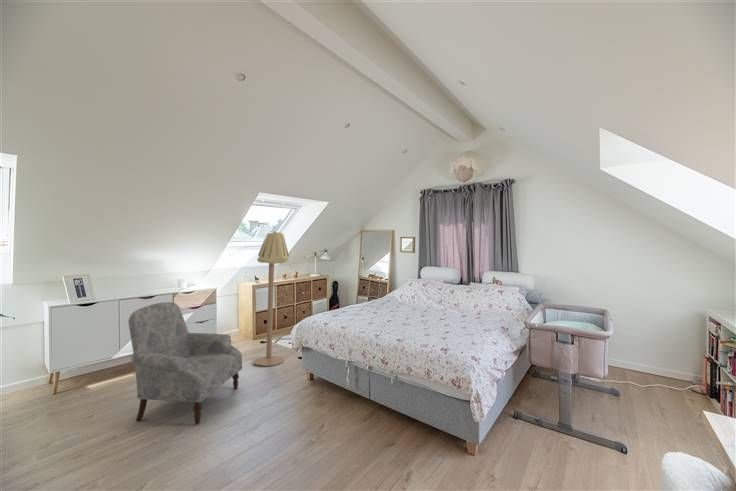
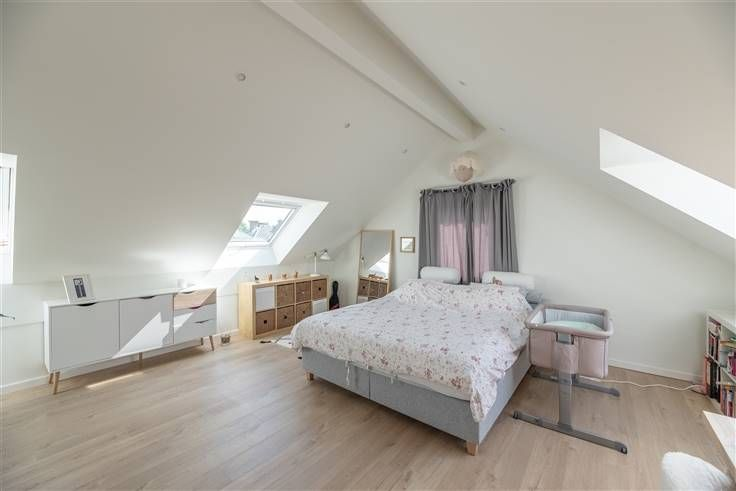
- armchair [127,301,243,425]
- floor lamp [252,230,290,367]
